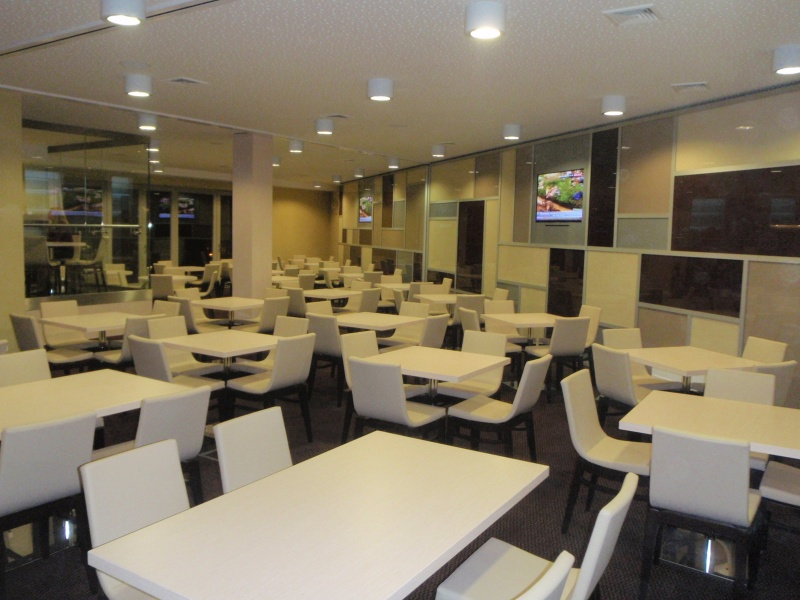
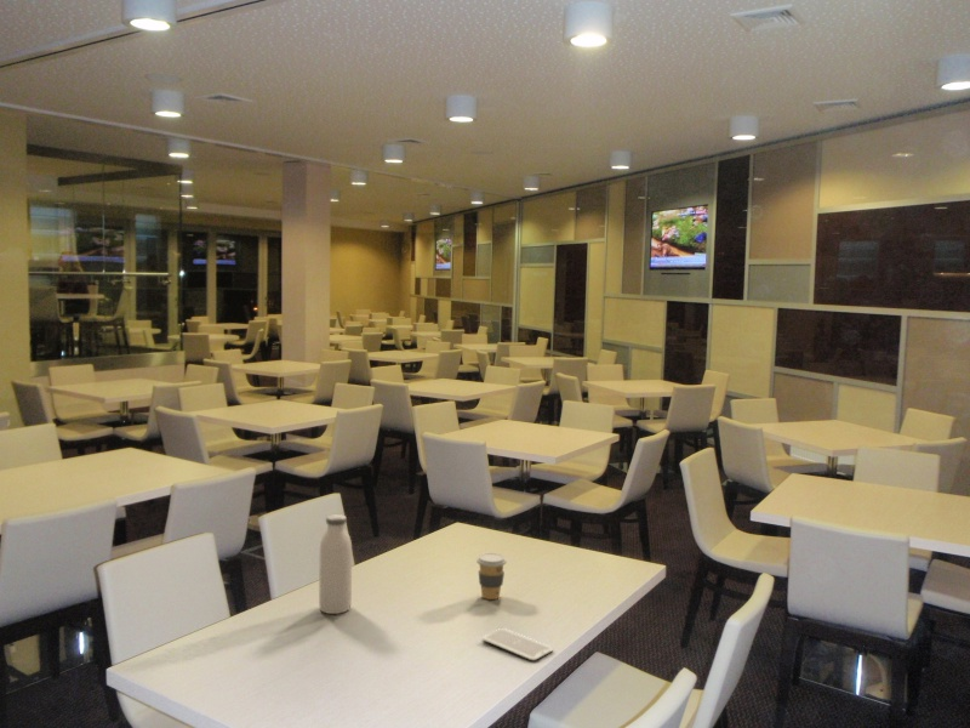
+ smartphone [481,627,554,662]
+ coffee cup [475,552,508,601]
+ water bottle [318,513,353,615]
